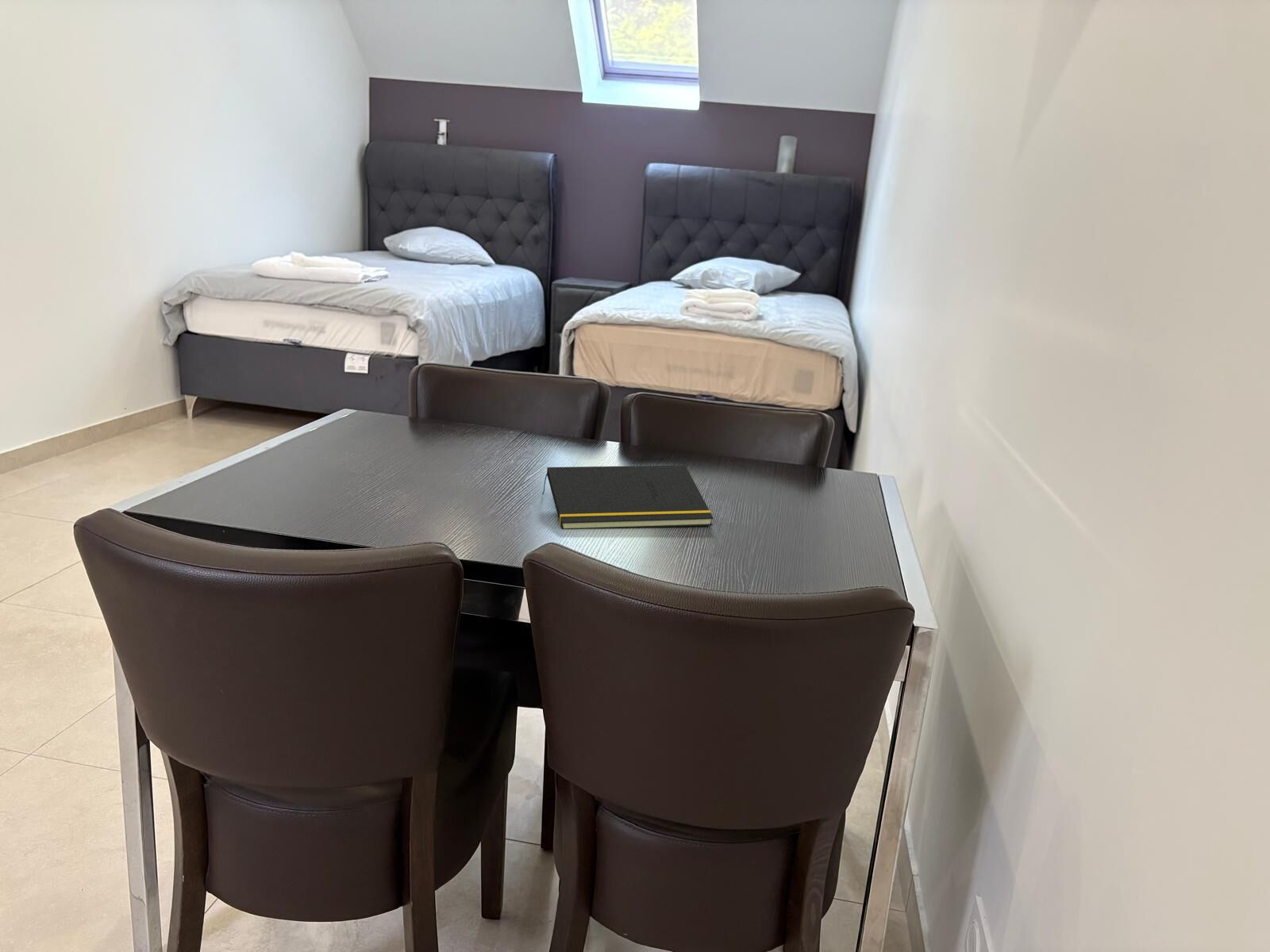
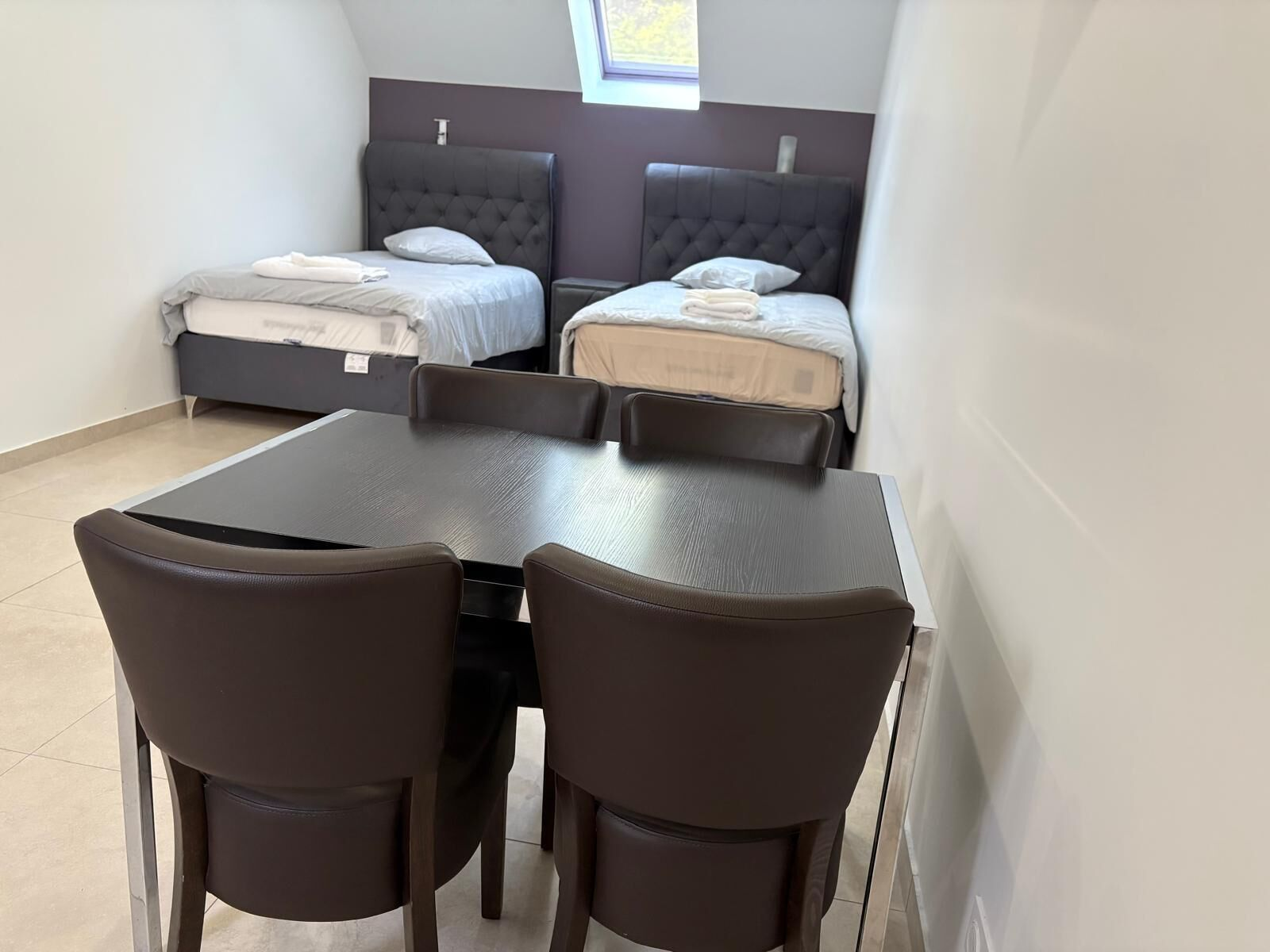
- notepad [541,464,714,530]
